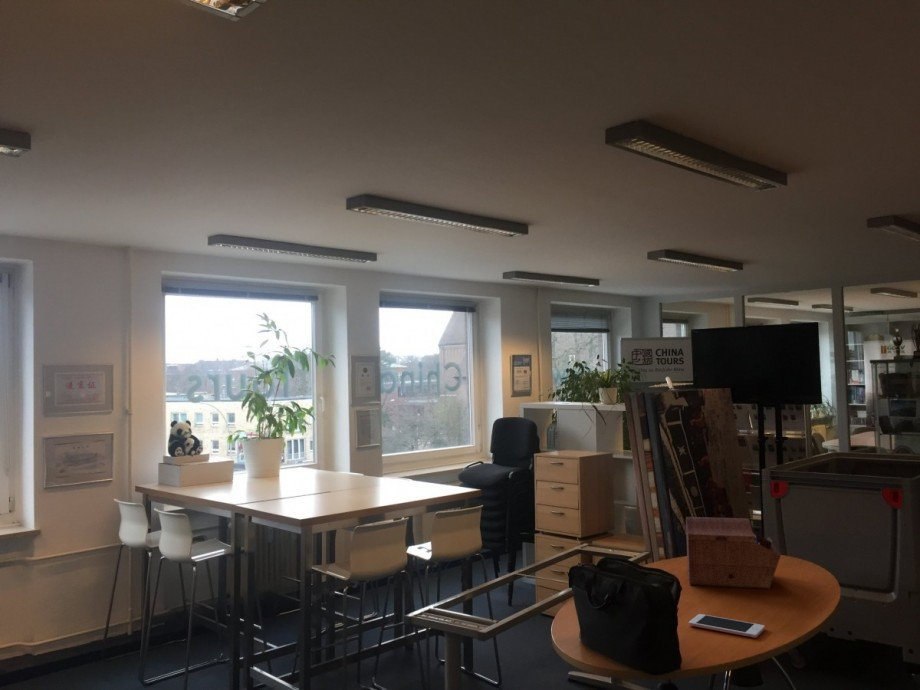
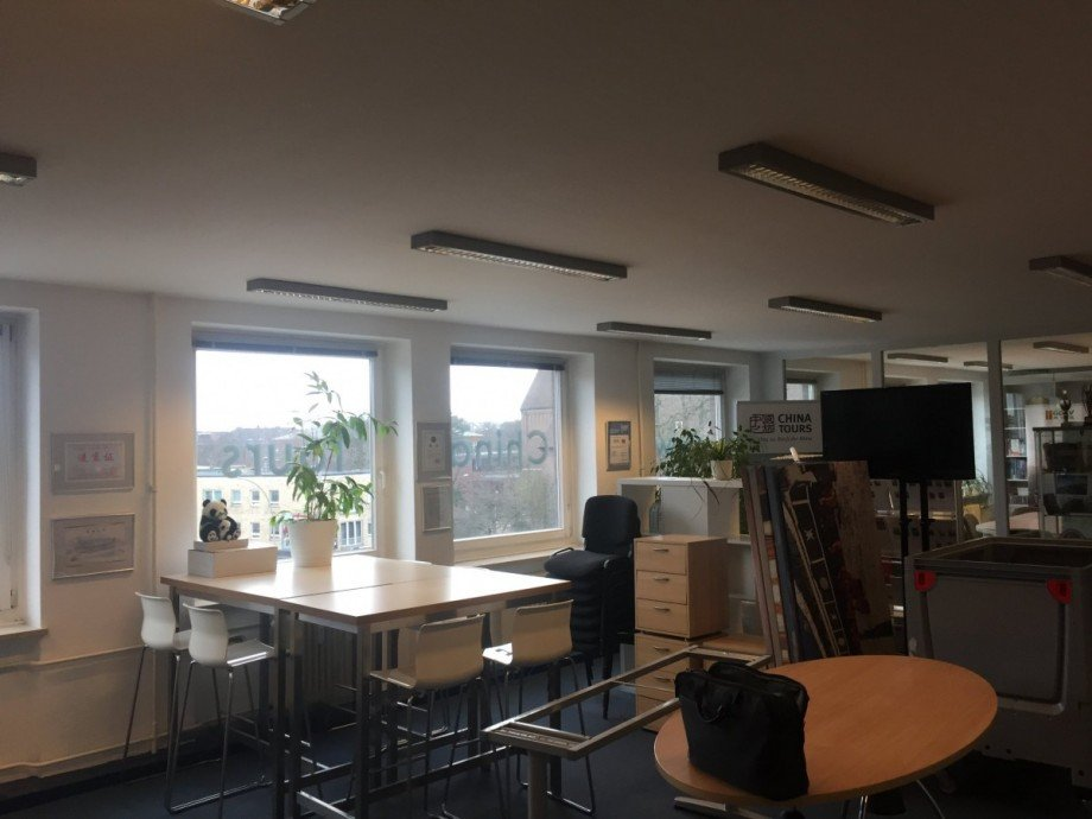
- cell phone [688,613,766,639]
- sewing box [685,516,782,590]
